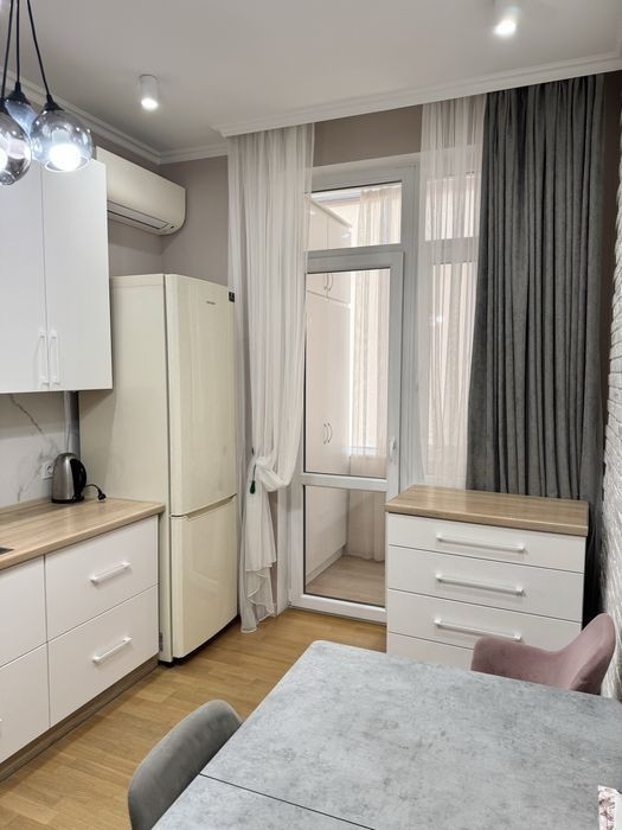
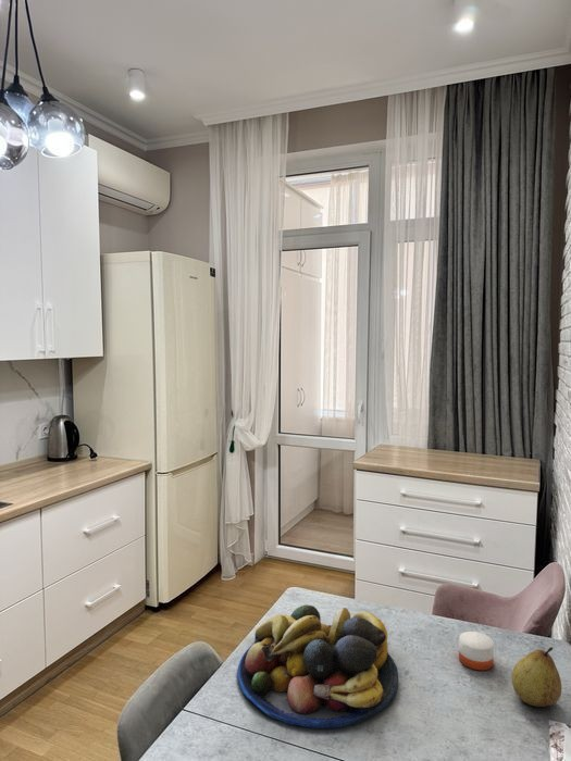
+ candle [458,631,495,671]
+ fruit bowl [237,604,399,729]
+ fruit [511,646,562,708]
